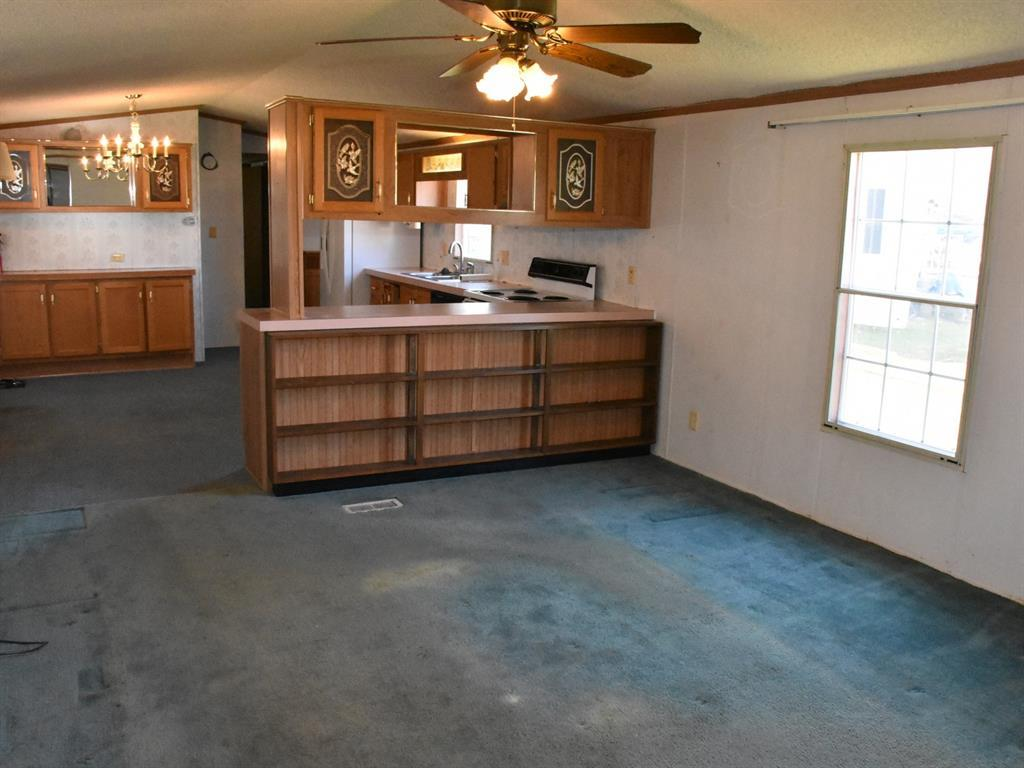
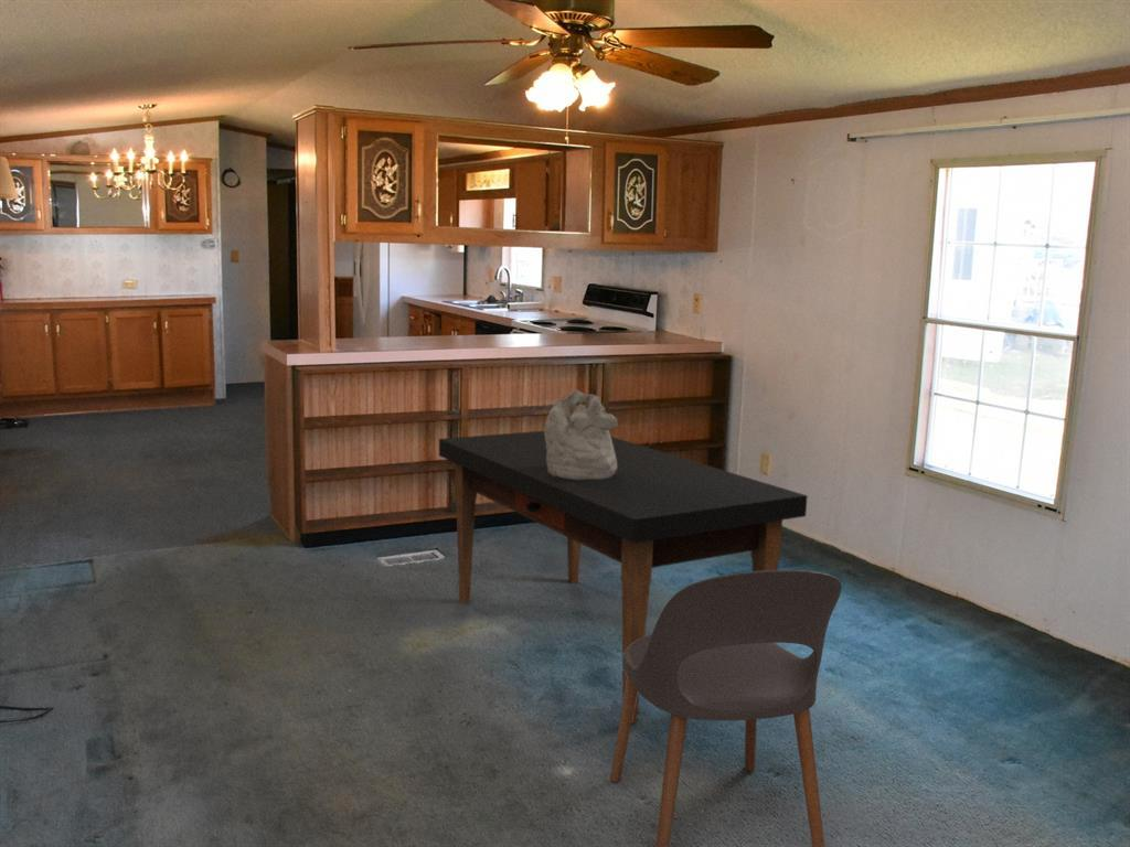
+ dining table [438,430,809,725]
+ mineral sample [543,388,619,480]
+ chair [609,569,842,847]
